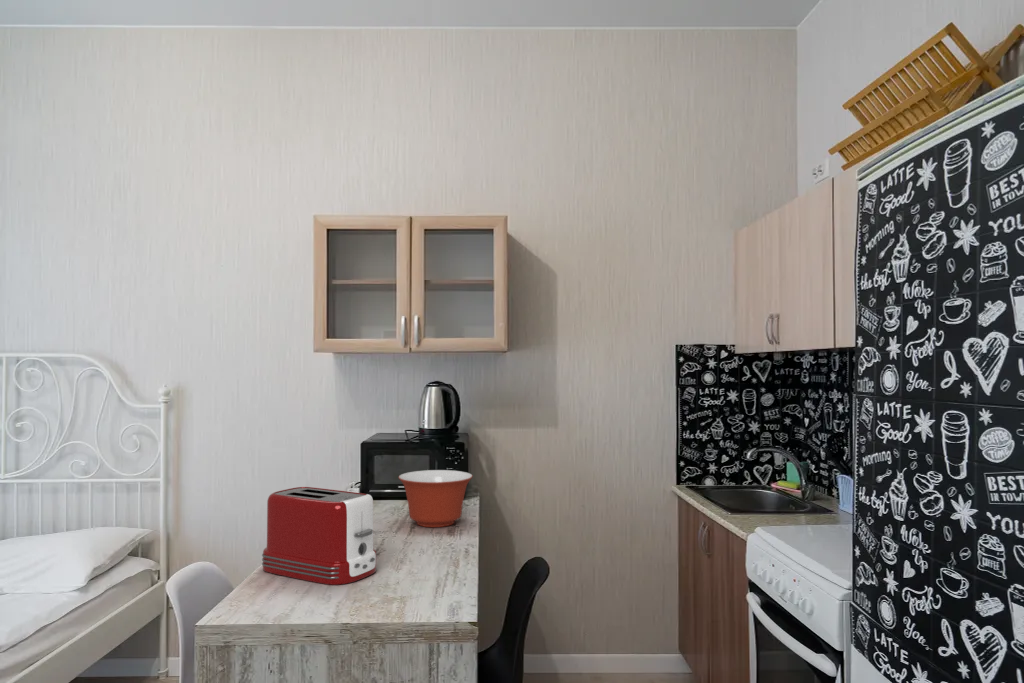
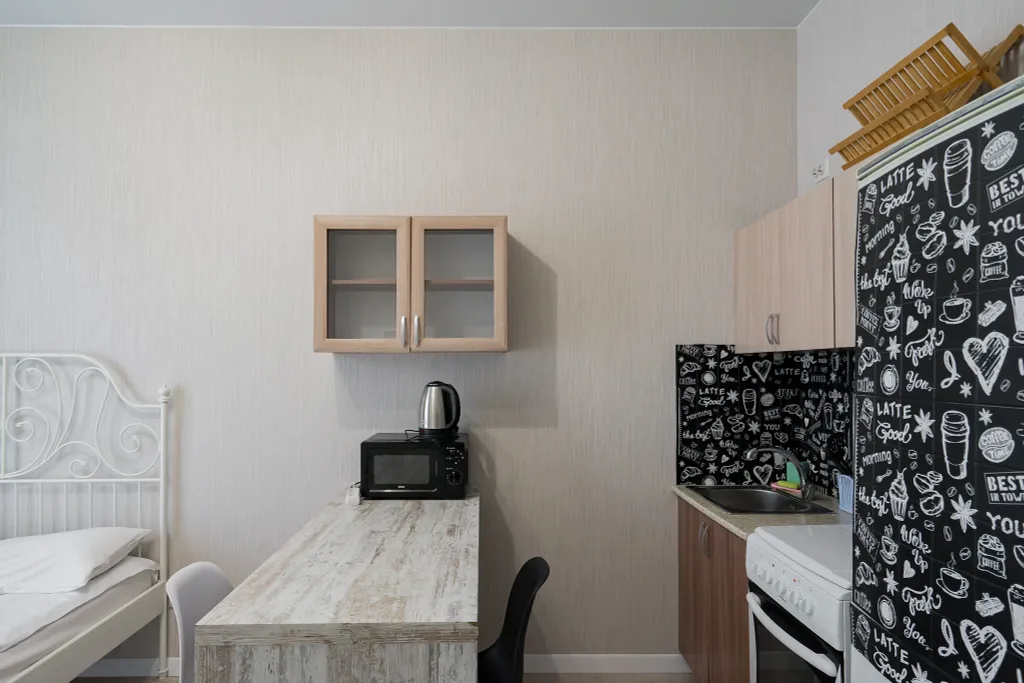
- toaster [261,486,377,586]
- mixing bowl [398,469,473,528]
